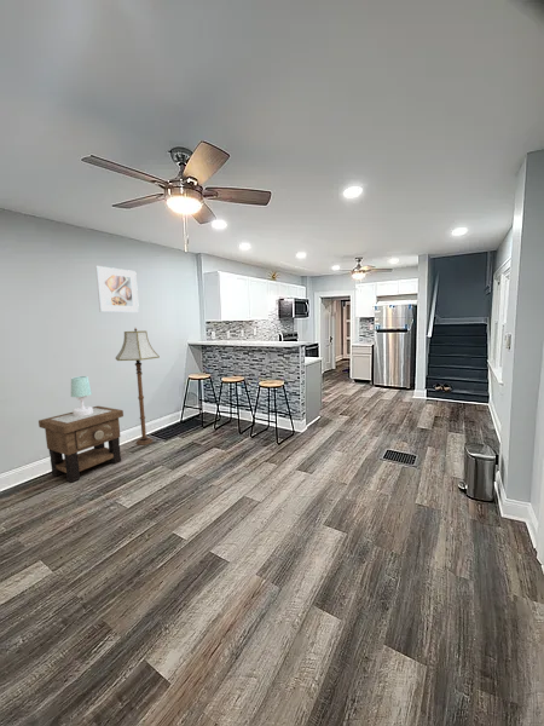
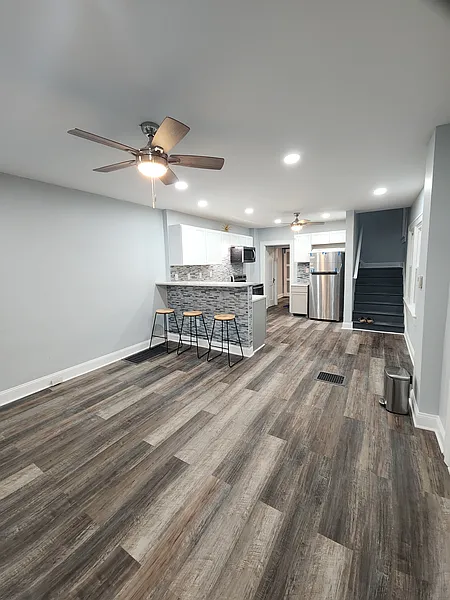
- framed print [94,265,140,313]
- side table [37,405,125,483]
- floor lamp [115,328,161,446]
- table lamp [70,375,93,416]
